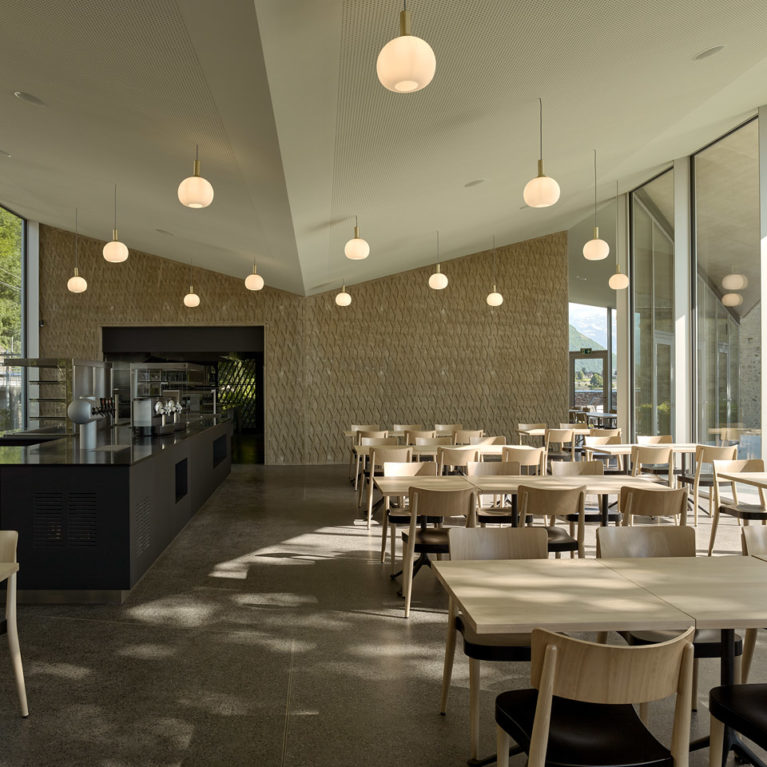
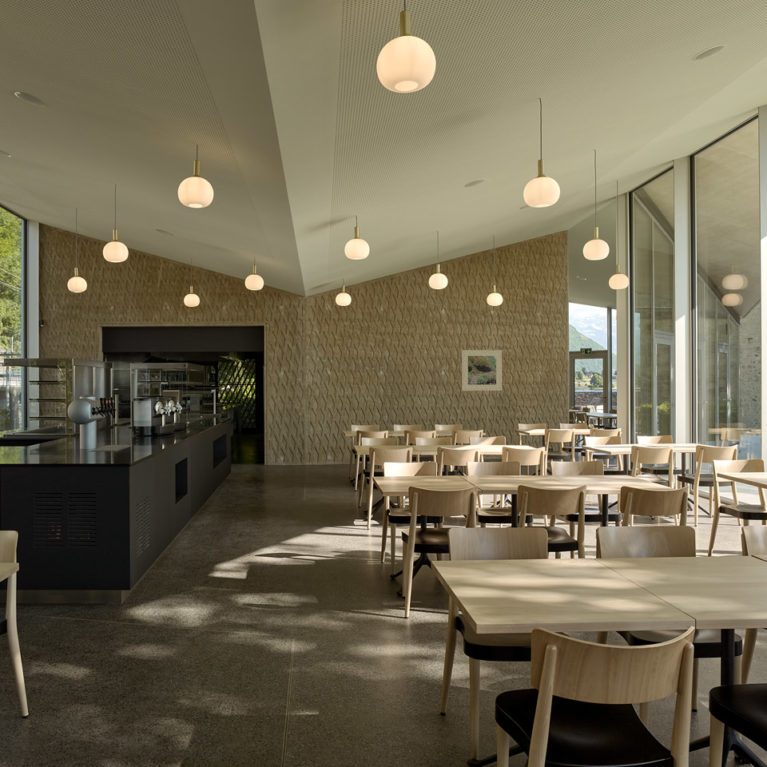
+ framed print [461,349,503,392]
